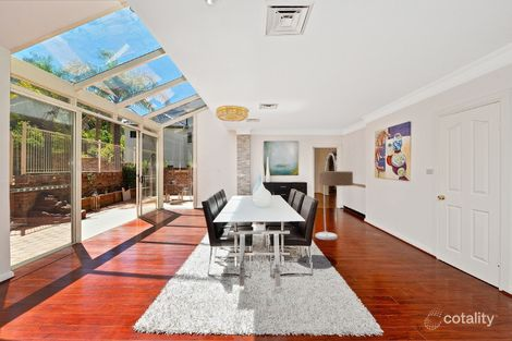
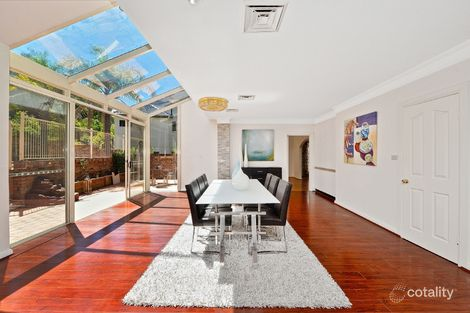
- floor lamp [315,153,354,241]
